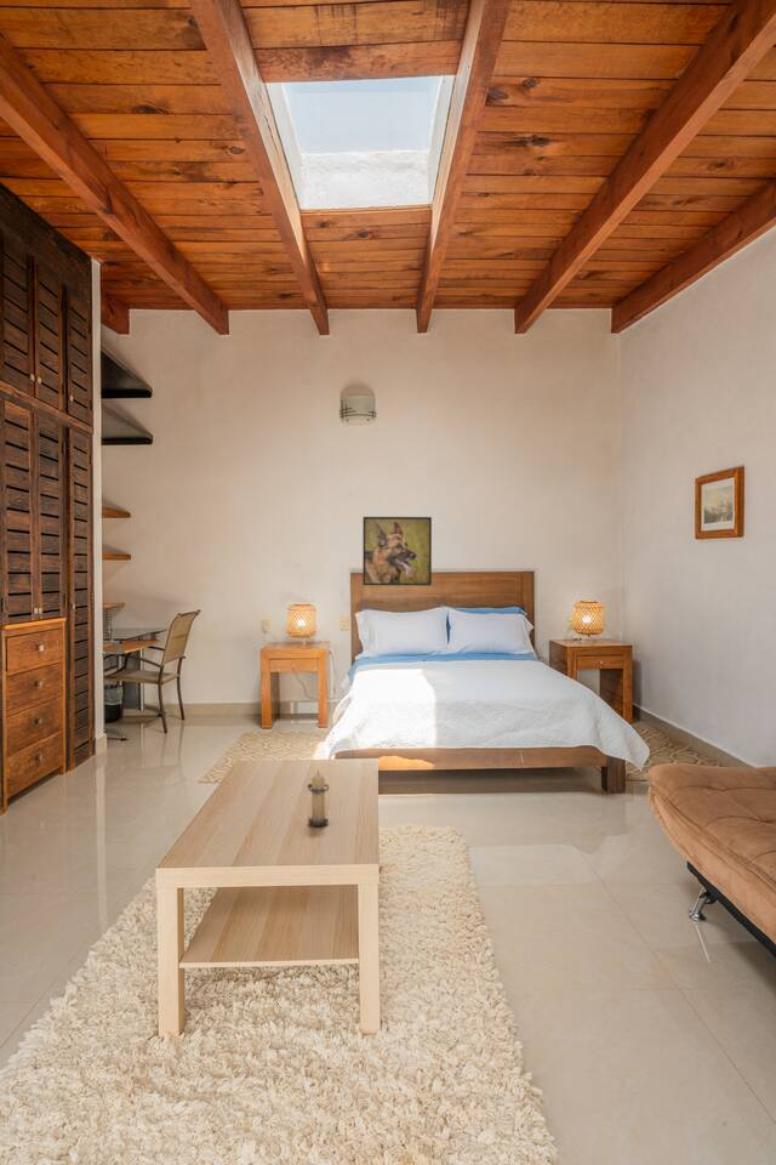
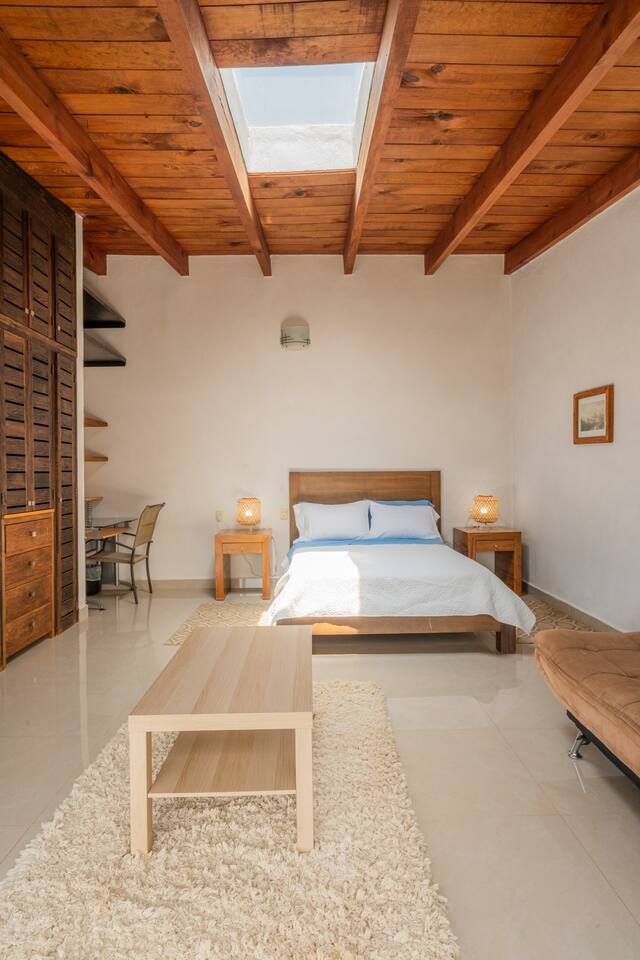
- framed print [361,516,433,586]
- candle [306,769,330,828]
